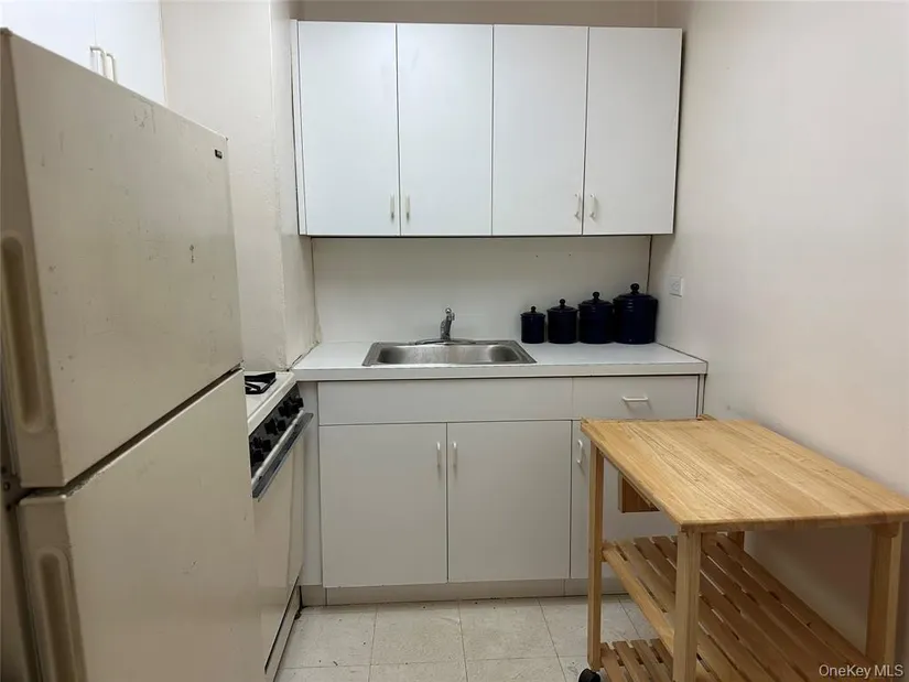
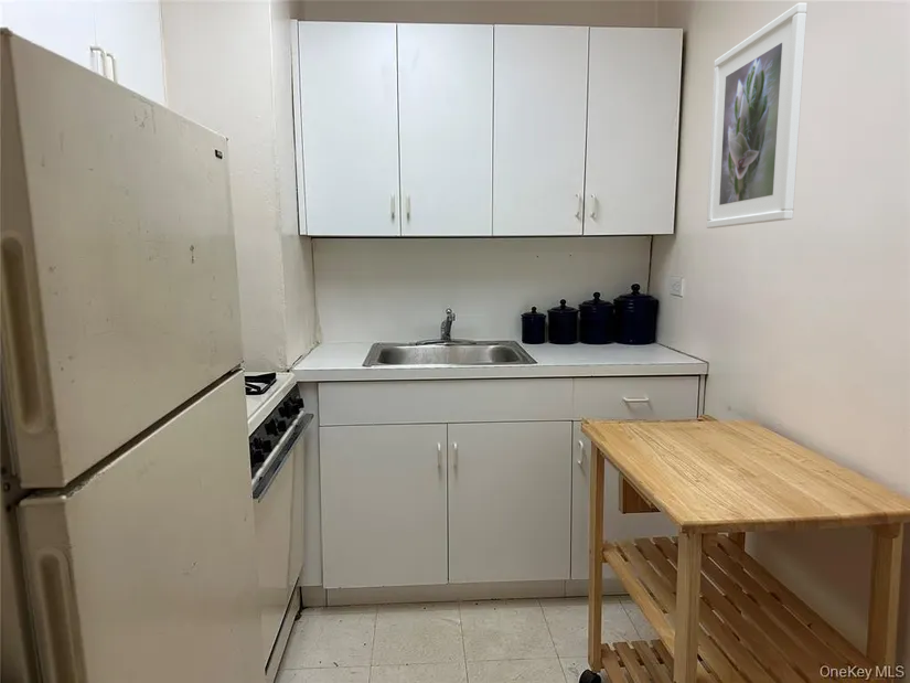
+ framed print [706,2,809,230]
